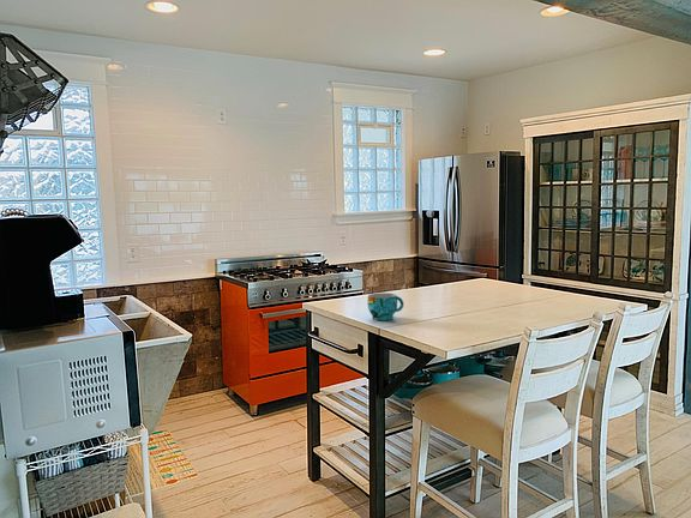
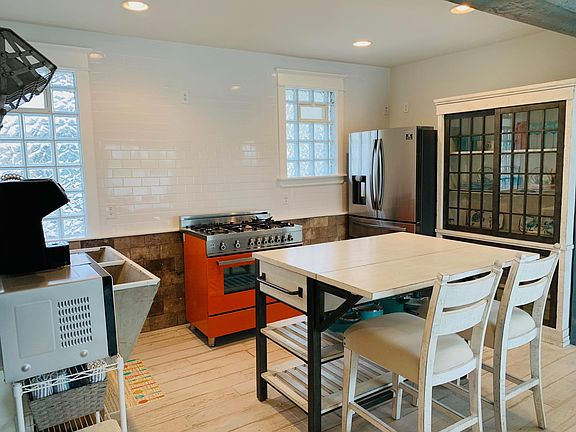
- cup [366,291,404,321]
